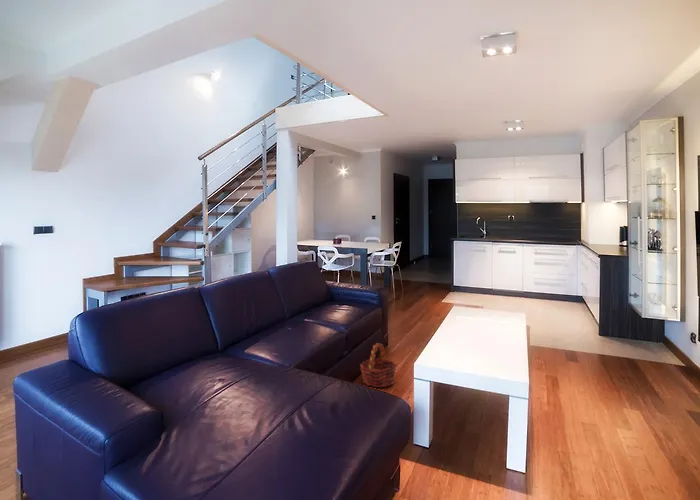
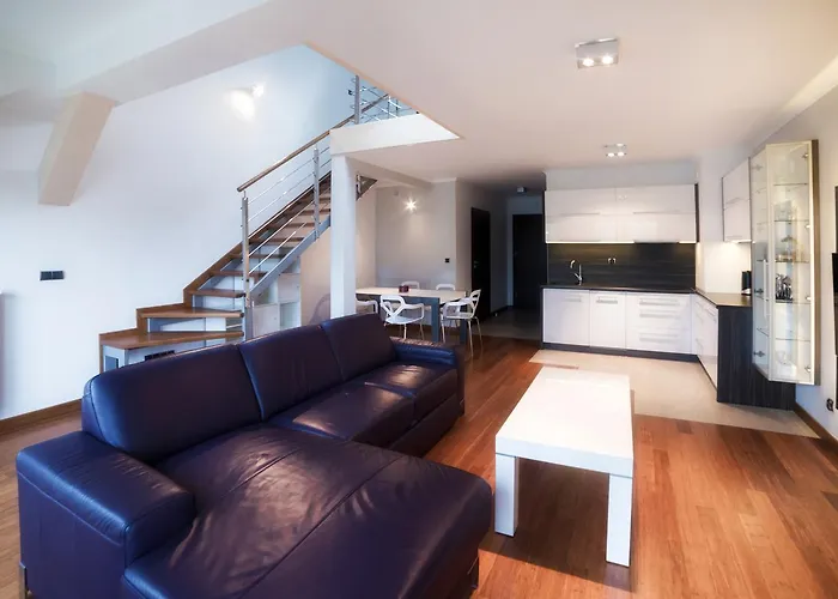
- basket [359,342,398,388]
